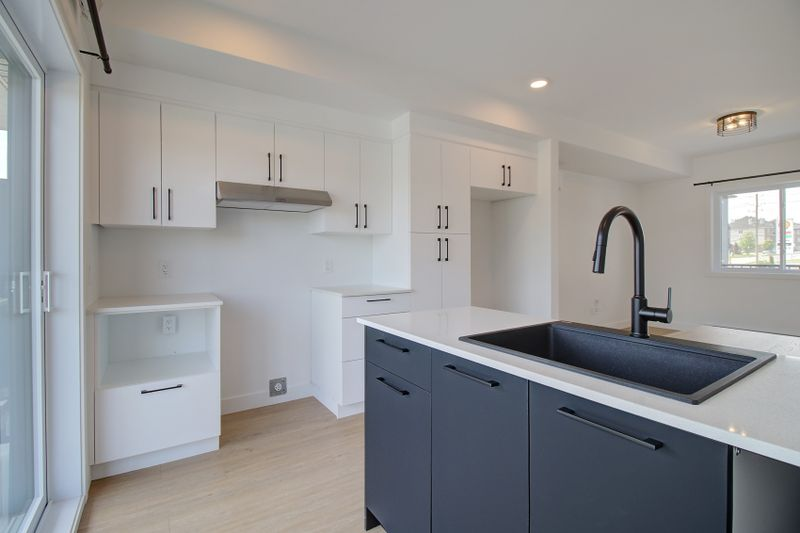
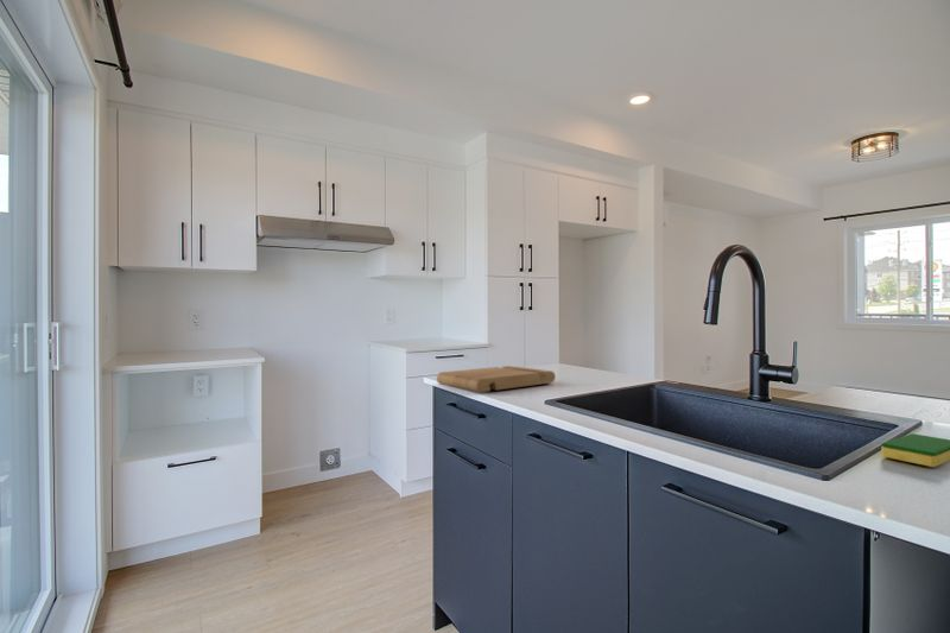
+ dish sponge [880,432,950,468]
+ cutting board [436,365,557,393]
